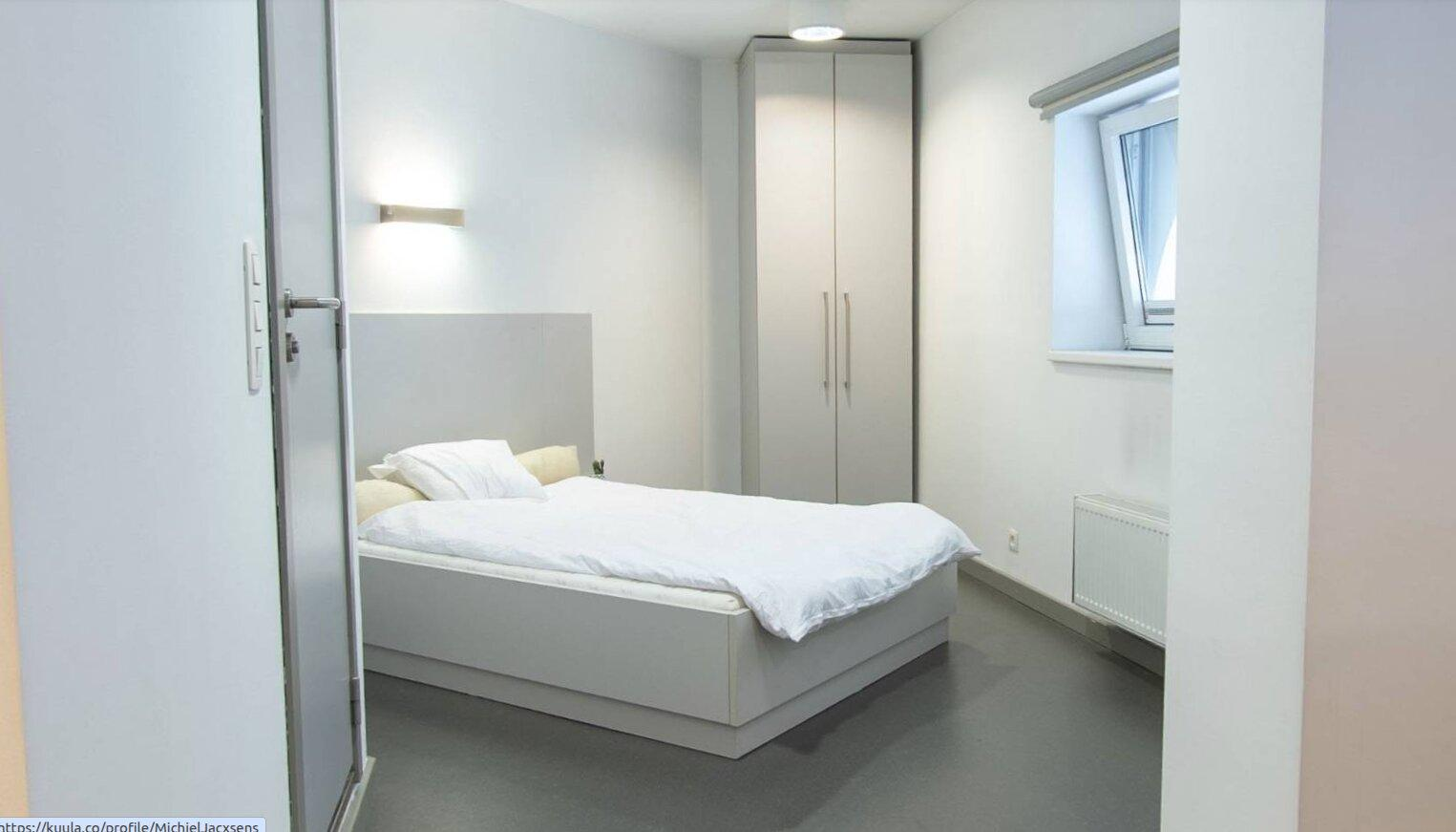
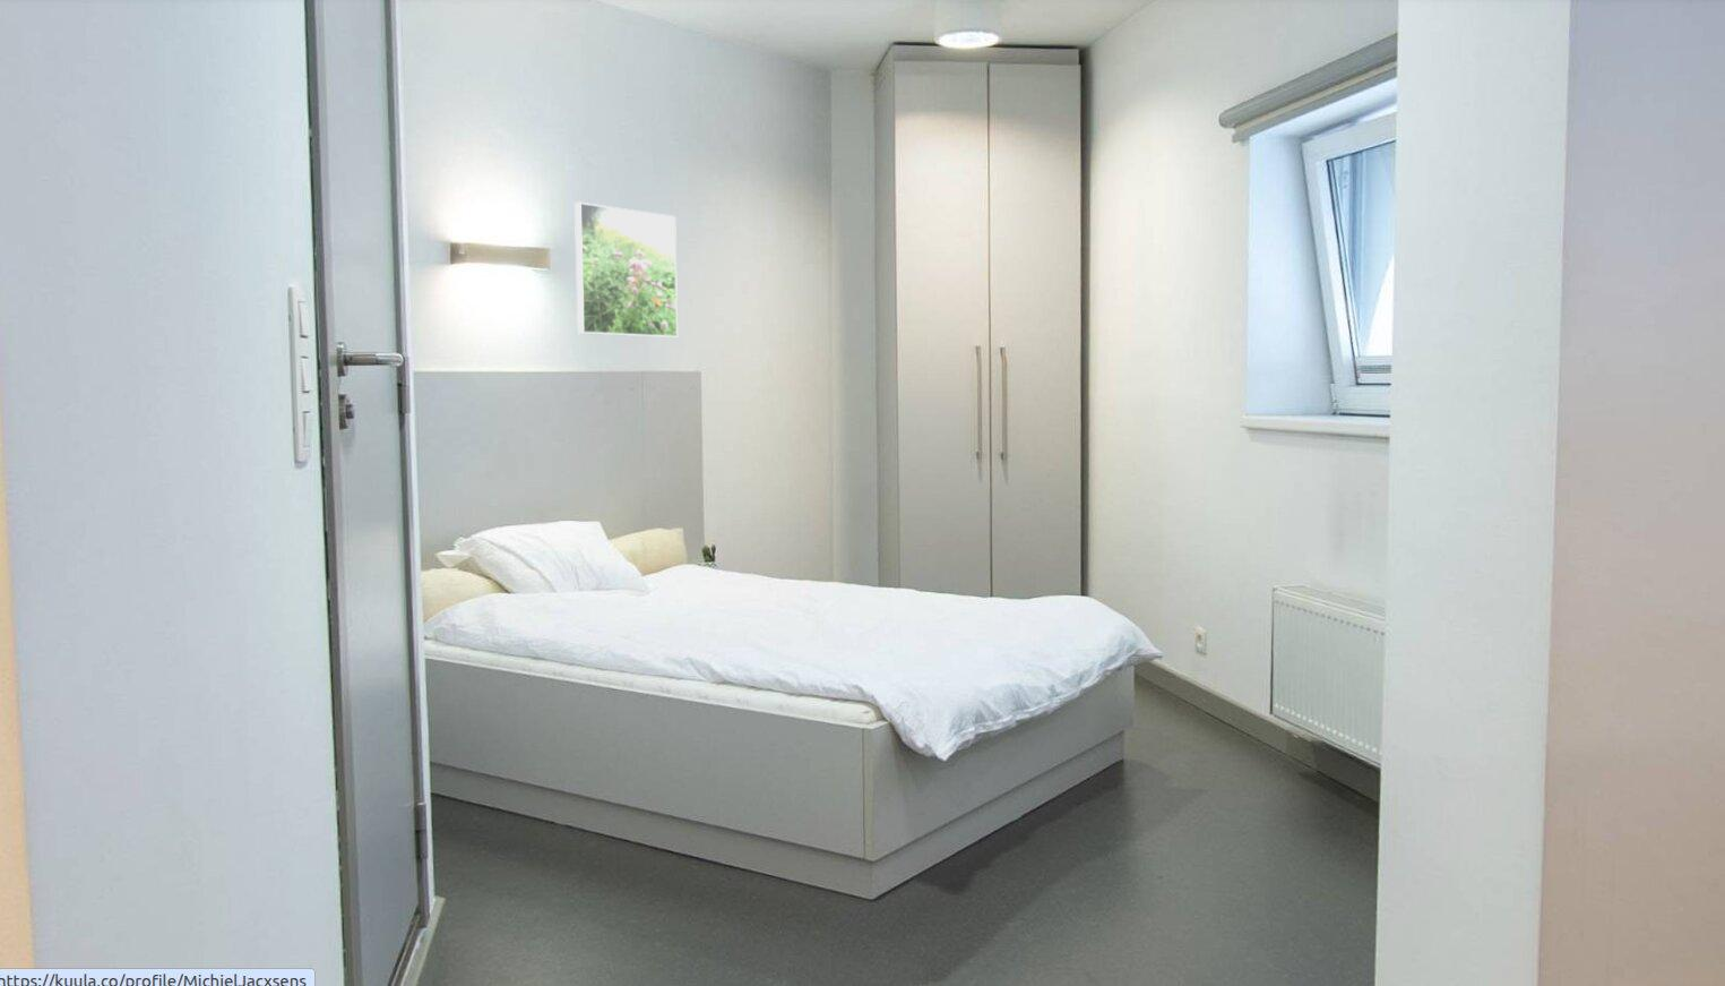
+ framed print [573,201,679,339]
